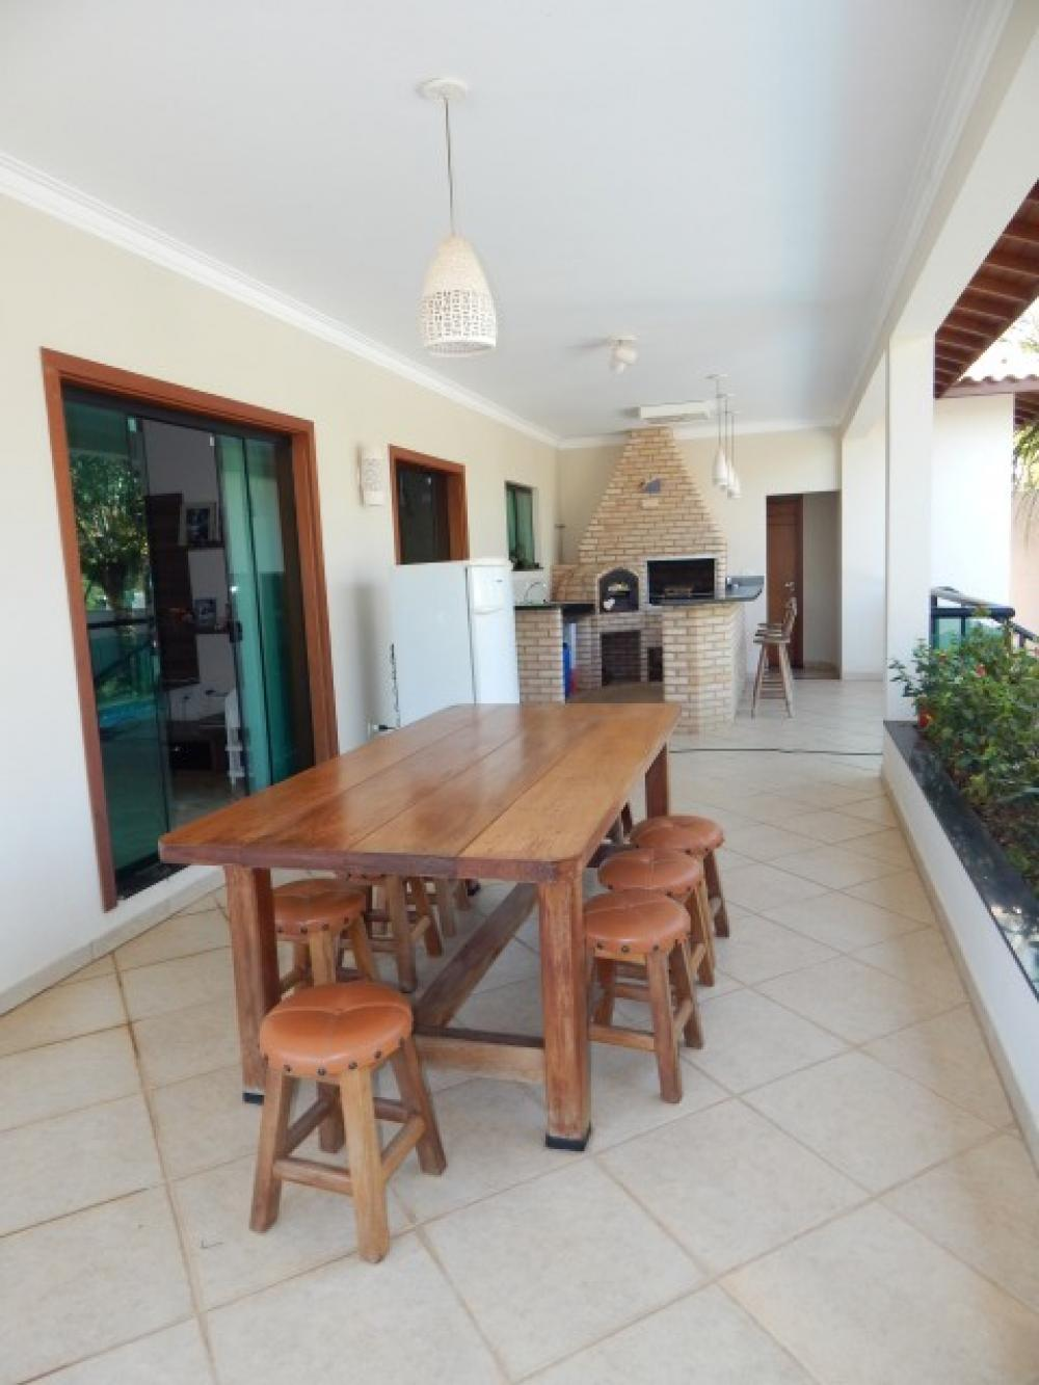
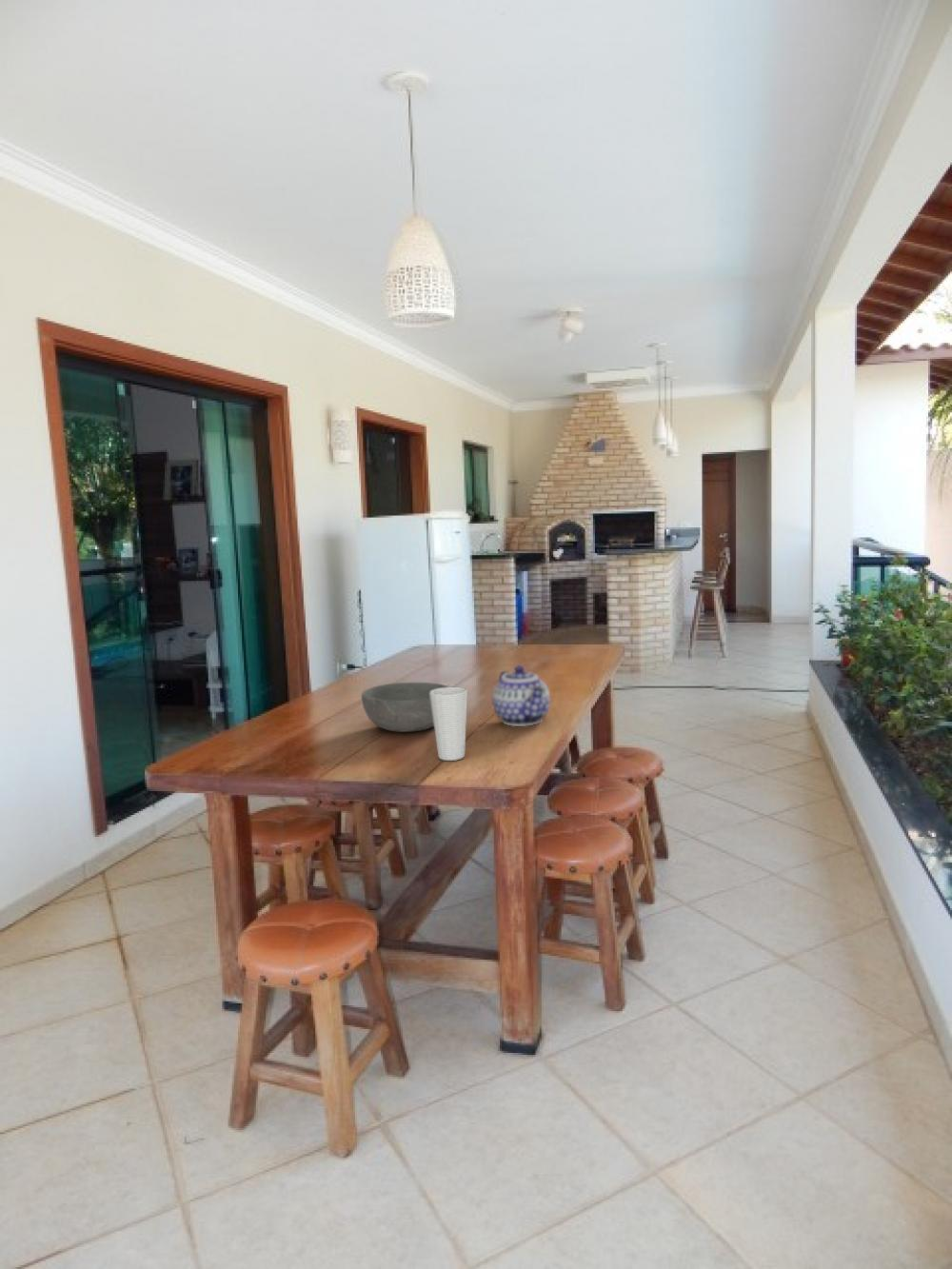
+ teapot [491,664,551,727]
+ bowl [361,682,451,733]
+ cup [429,686,467,762]
